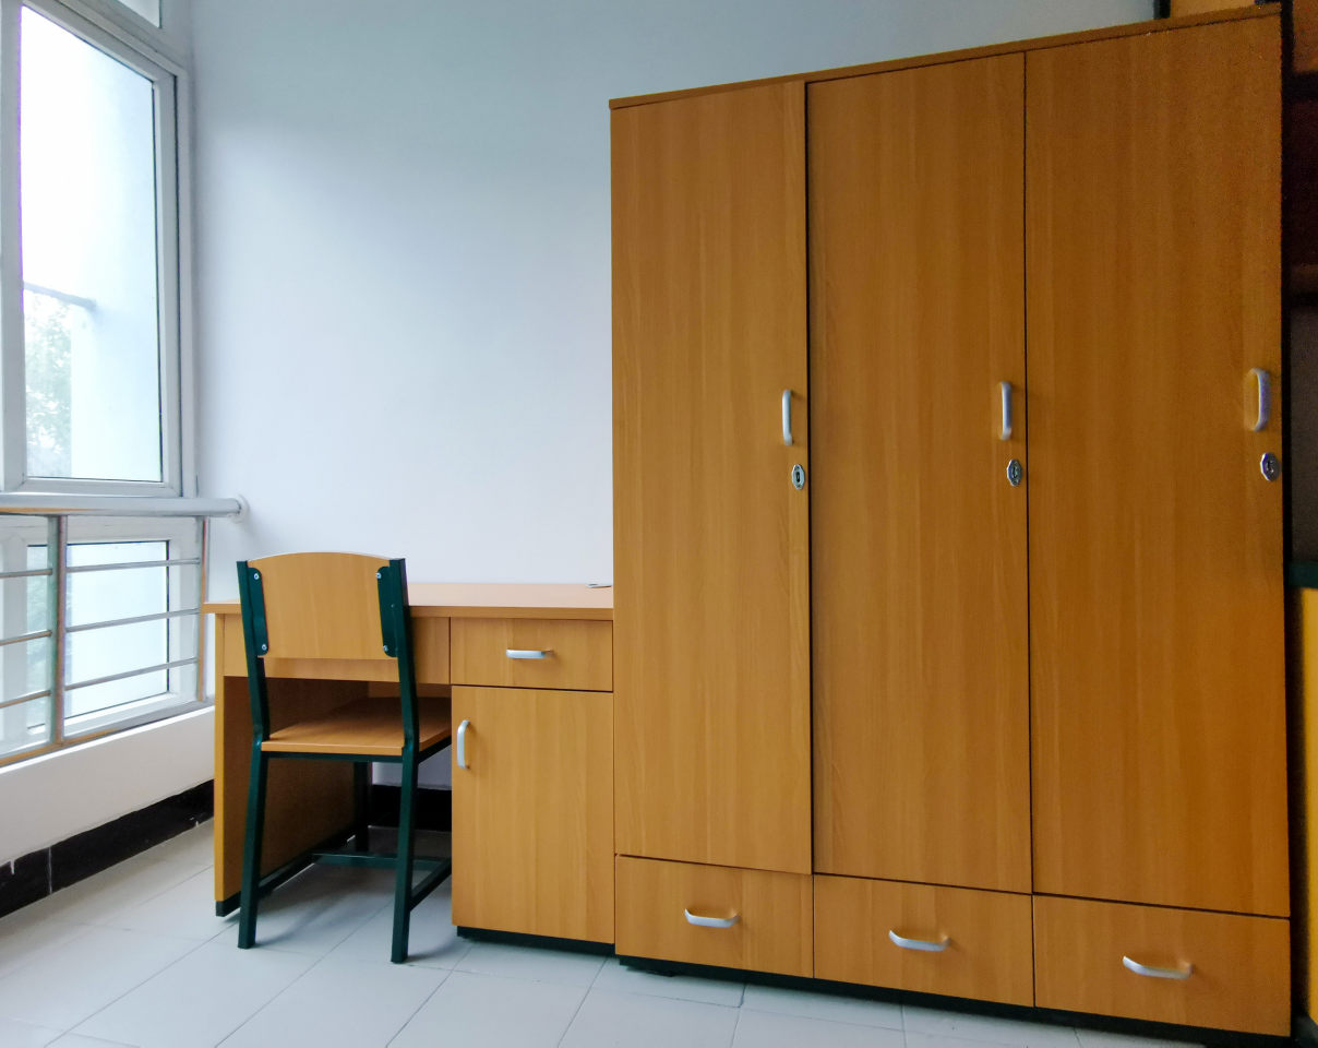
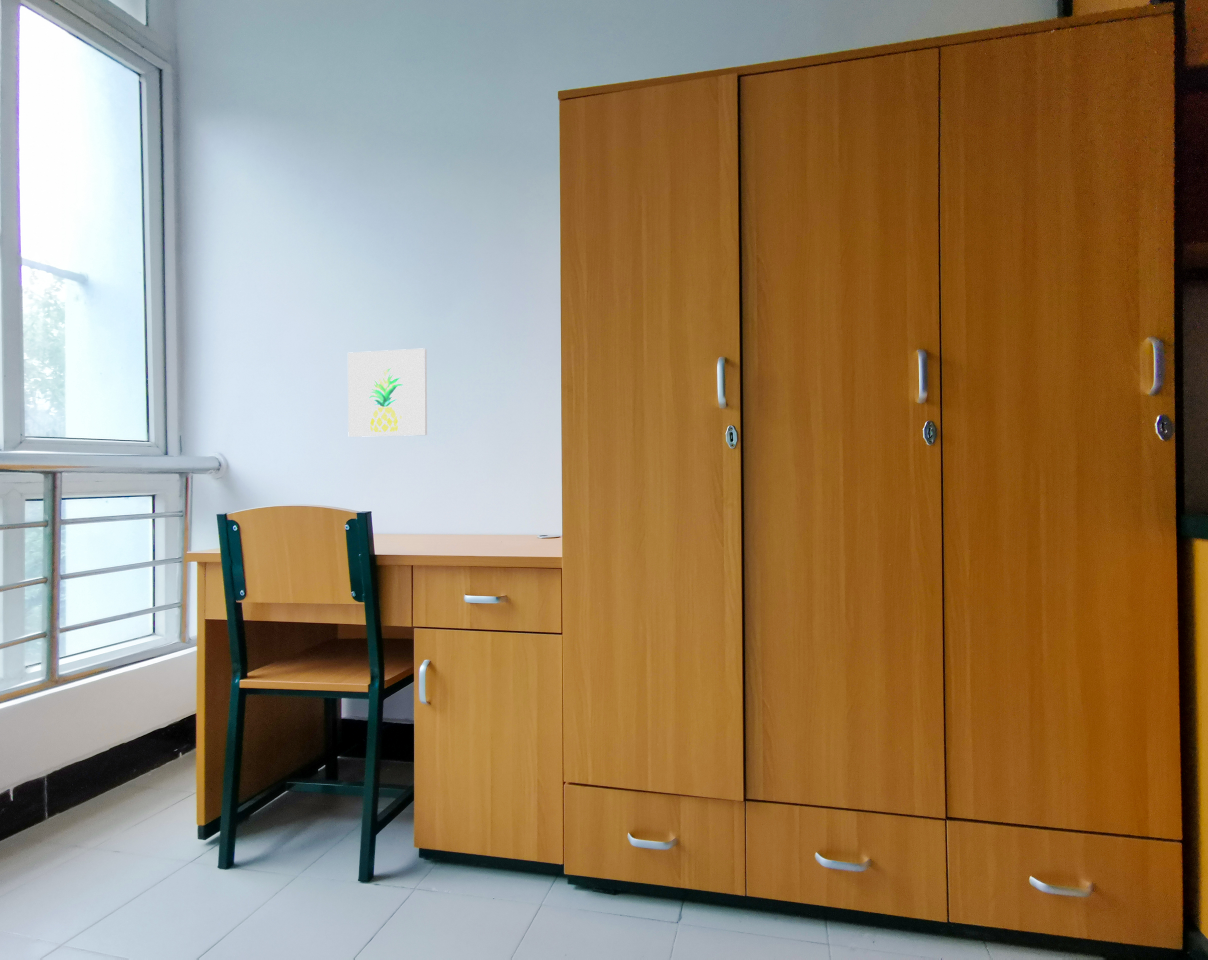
+ wall art [347,347,428,438]
